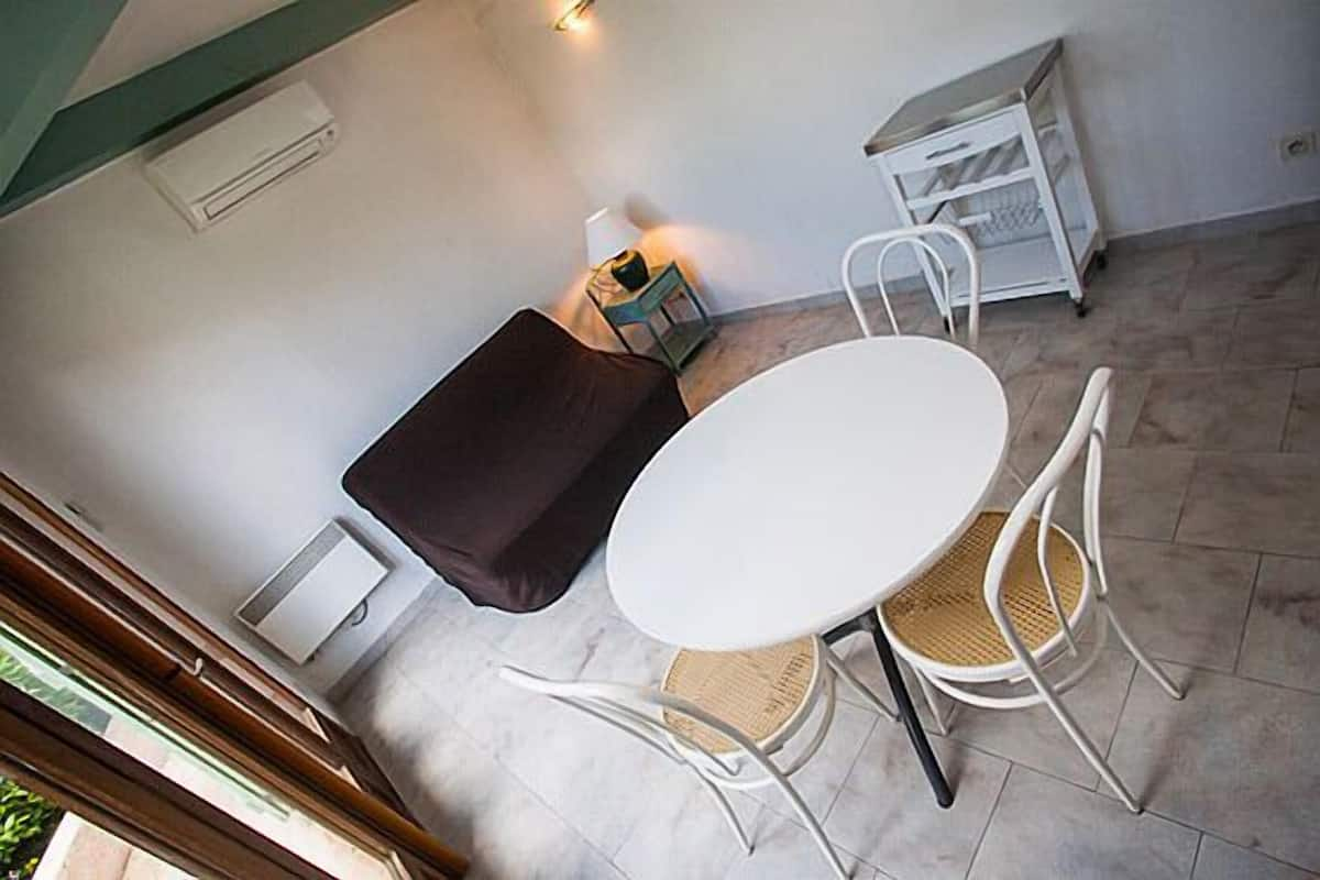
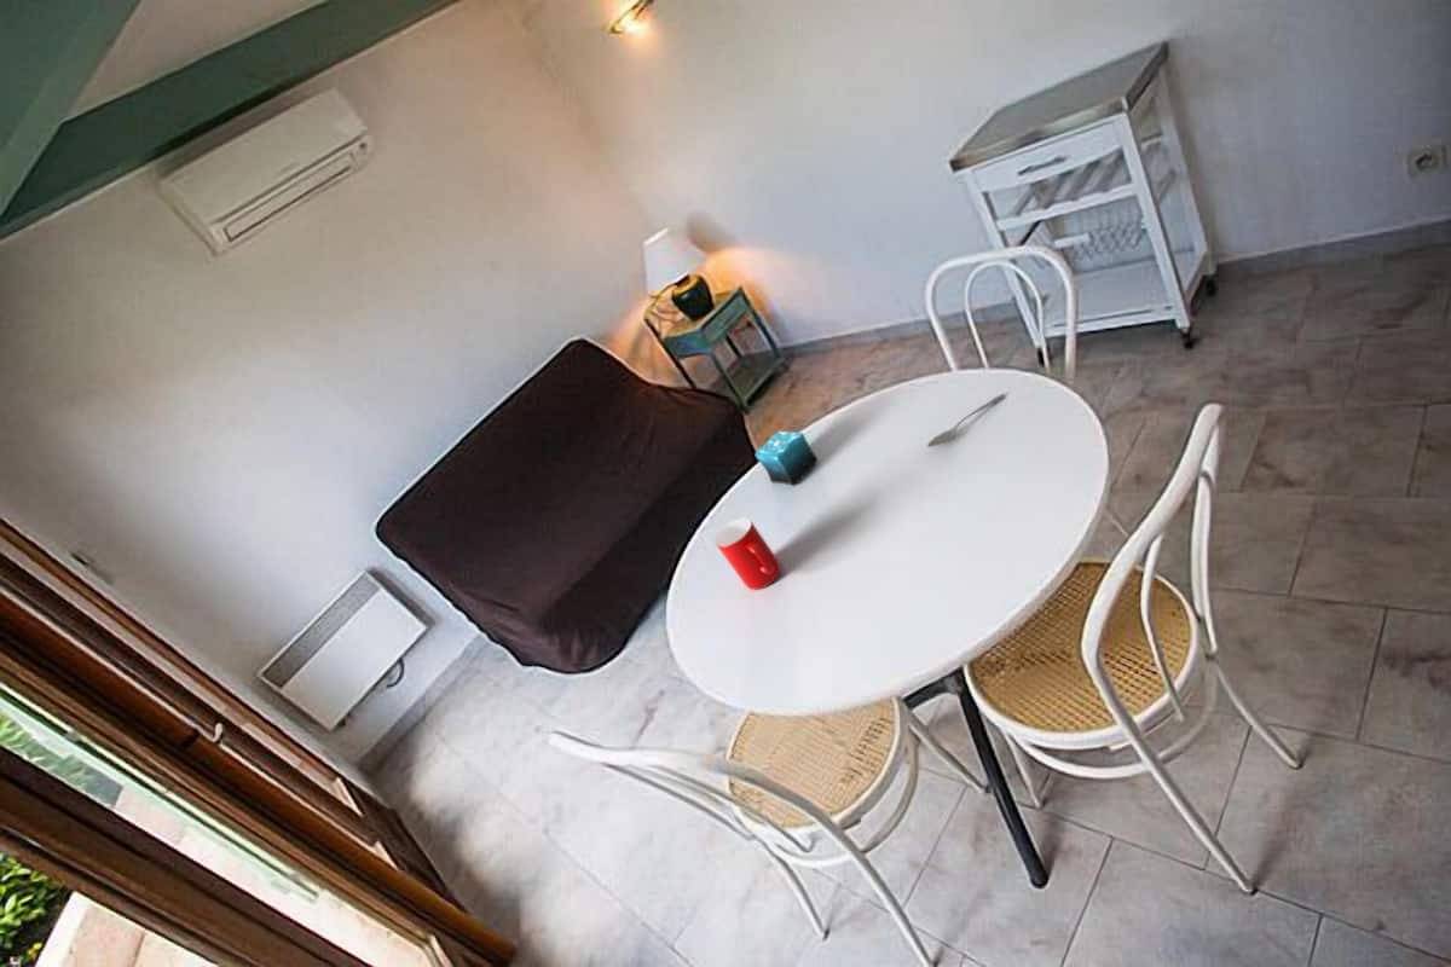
+ spoon [926,393,1005,448]
+ cup [715,517,782,591]
+ candle [755,424,820,487]
